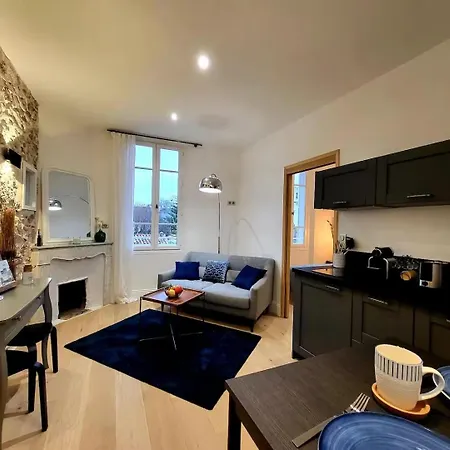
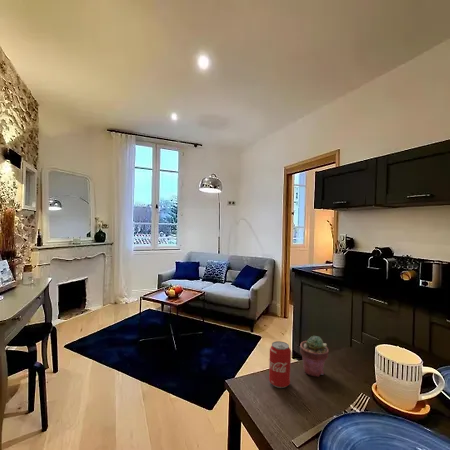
+ beverage can [268,340,292,389]
+ potted succulent [299,335,330,378]
